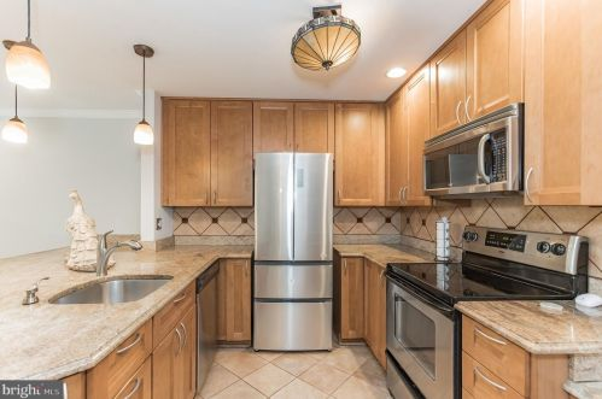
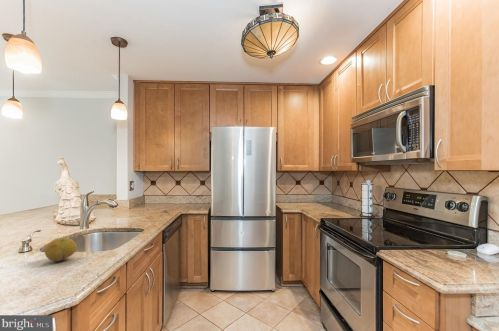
+ fruit [44,237,78,262]
